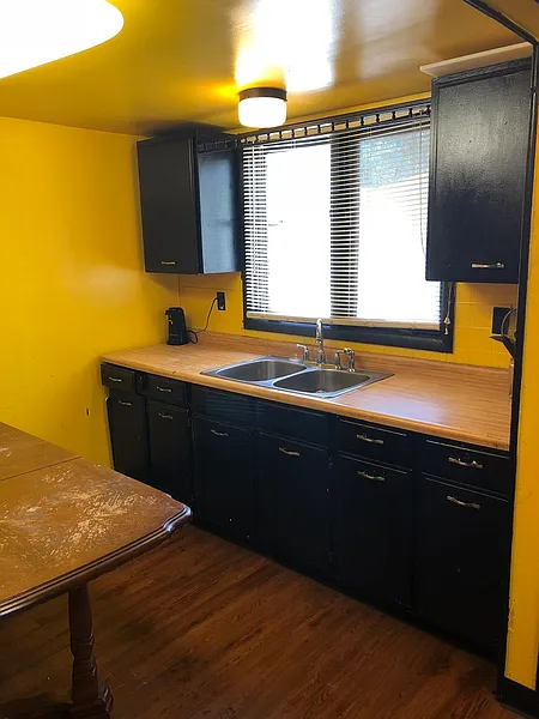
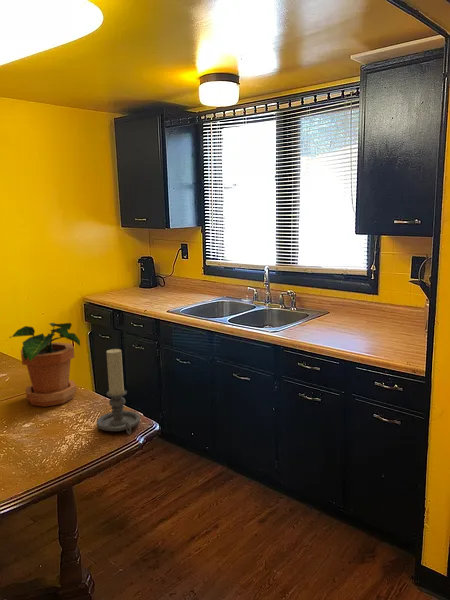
+ candle holder [95,348,141,436]
+ potted plant [8,322,81,408]
